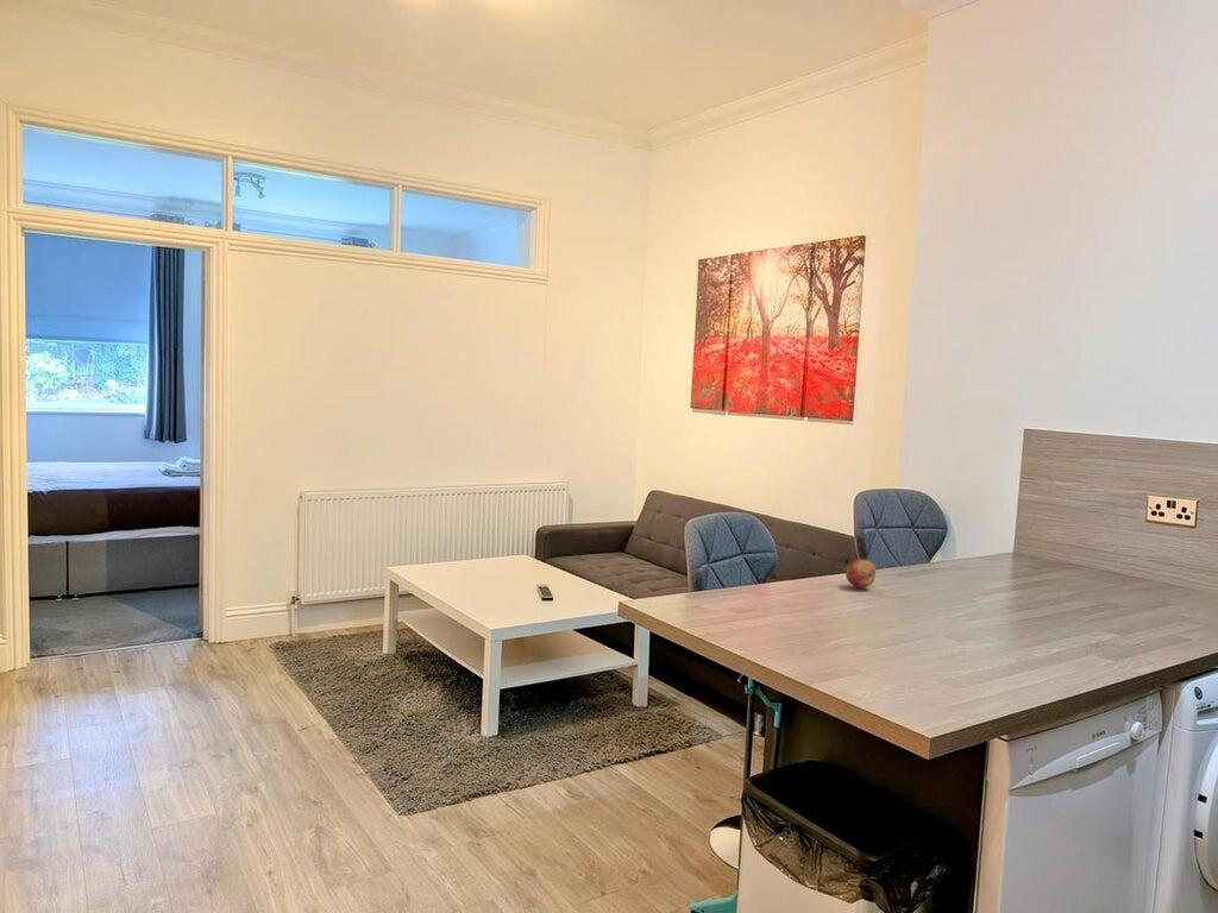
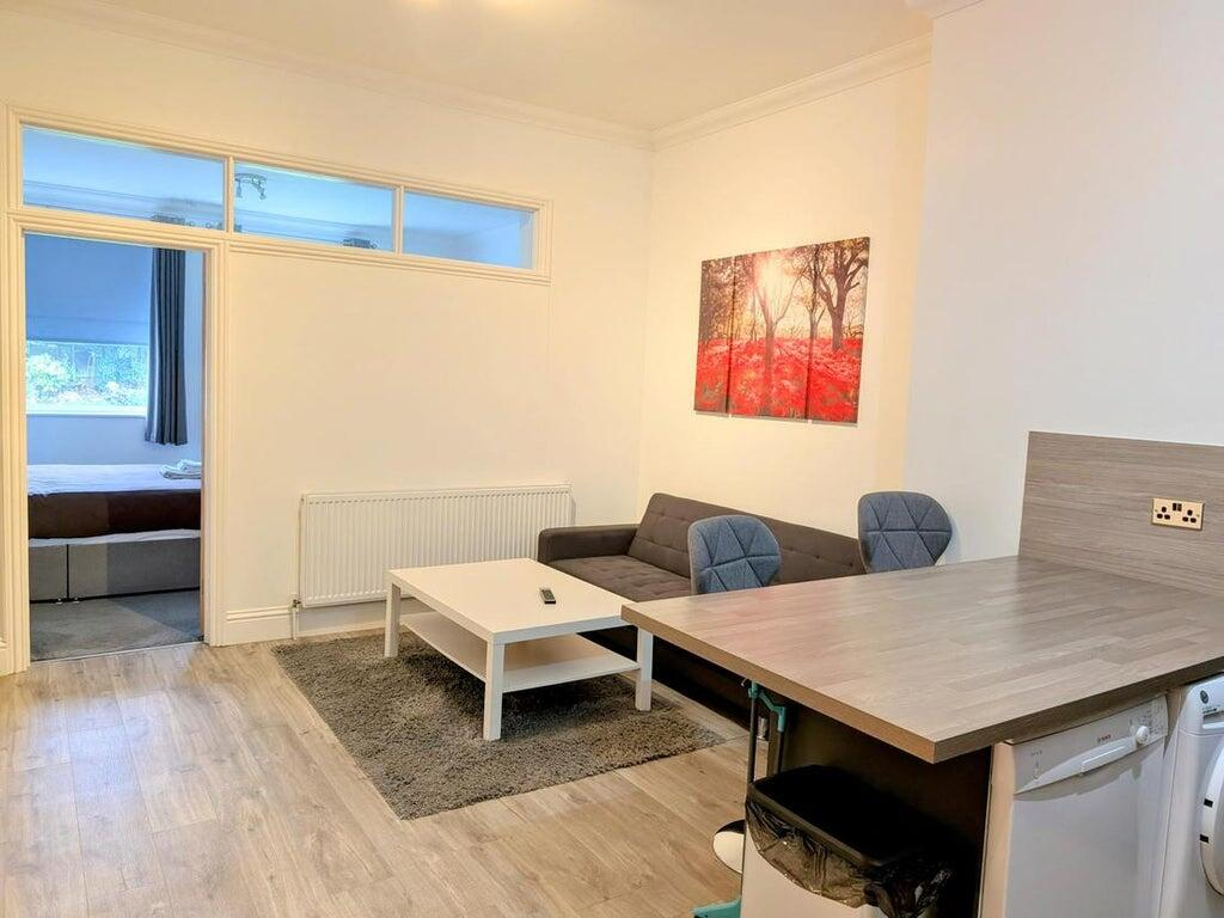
- fruit [845,558,877,590]
